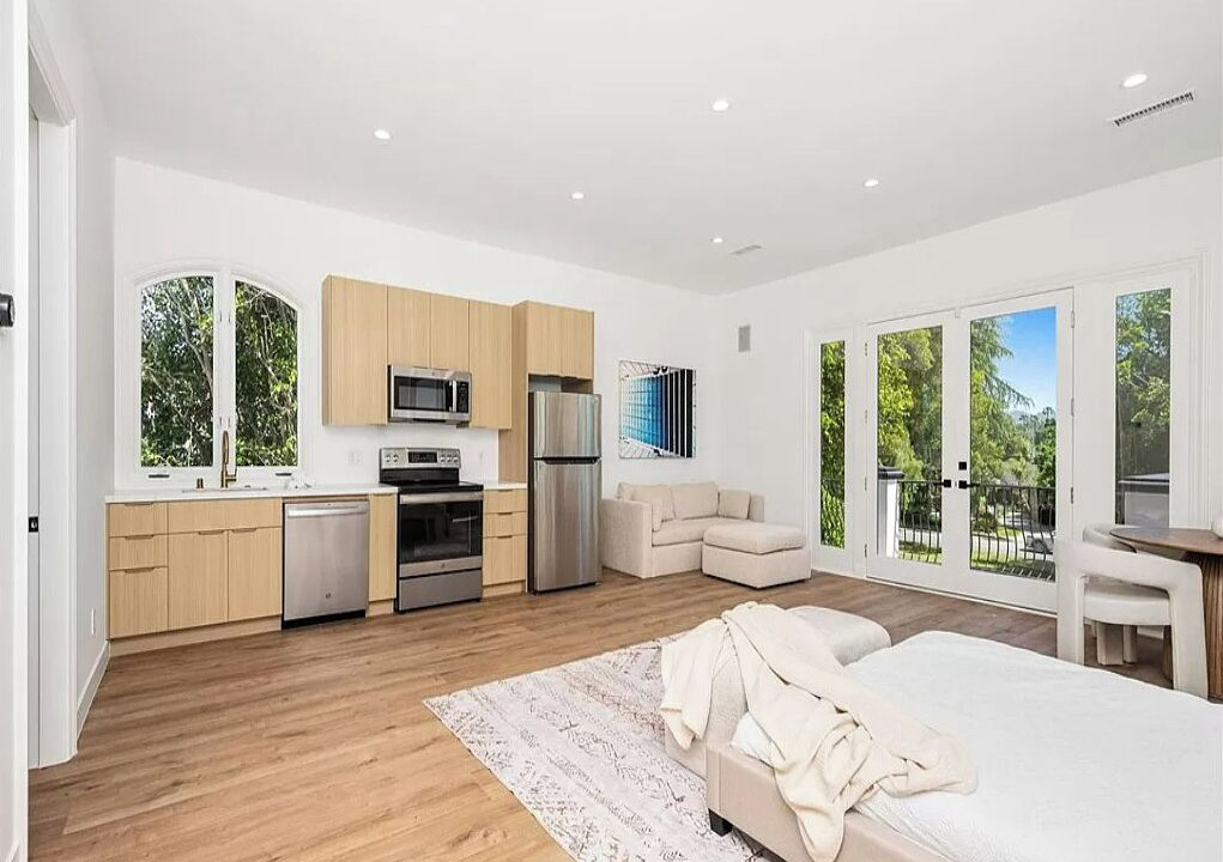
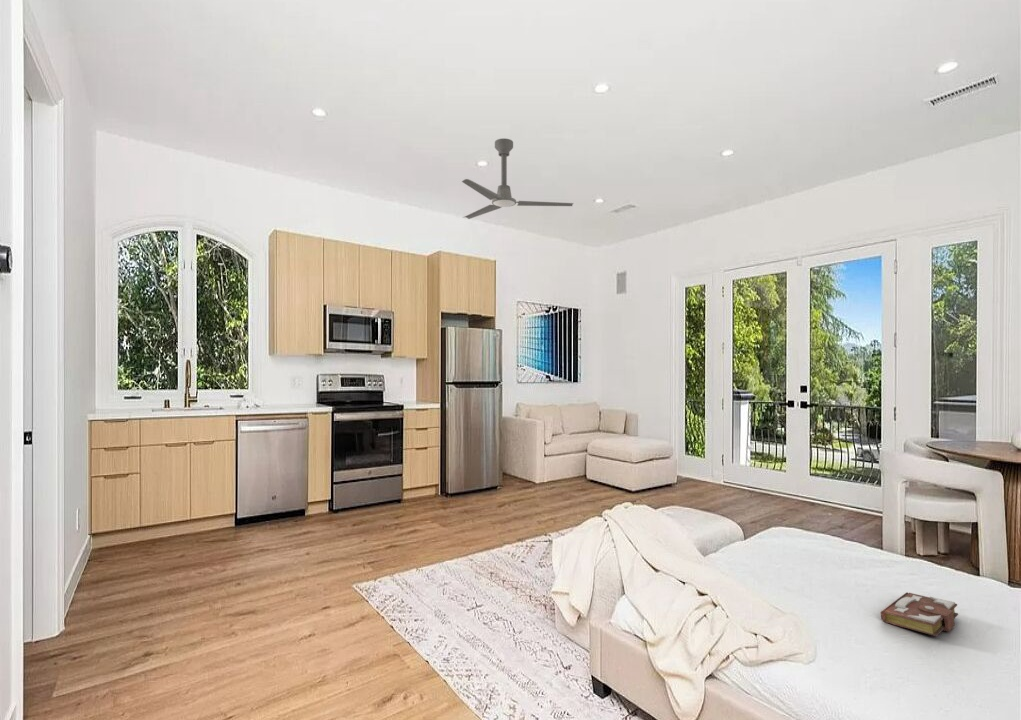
+ ceiling fan [461,137,575,220]
+ book [880,591,959,637]
